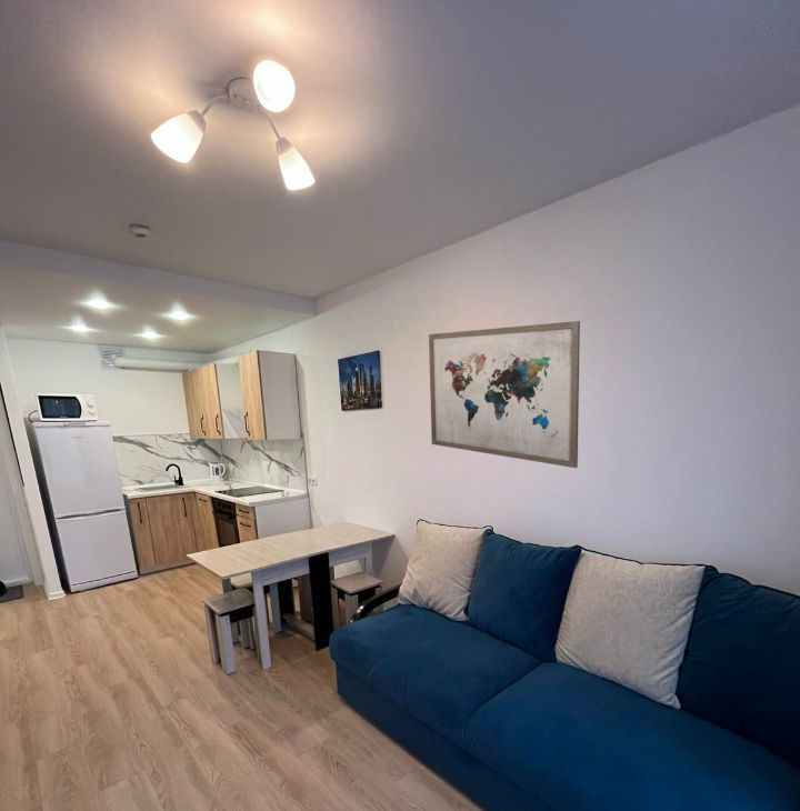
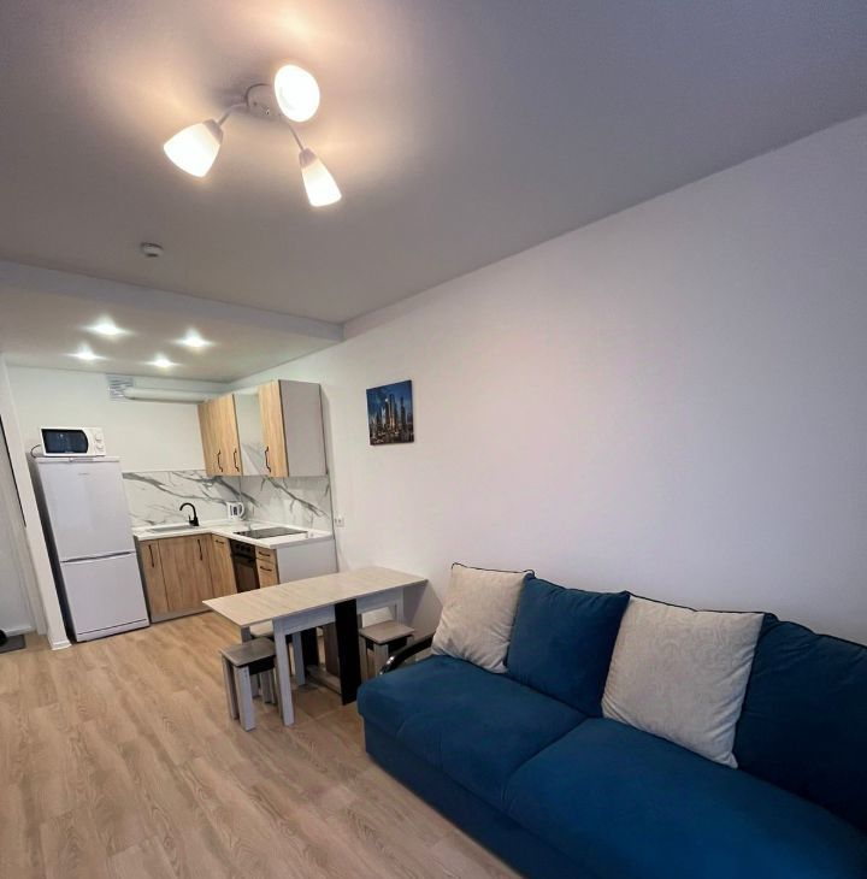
- wall art [428,320,581,469]
